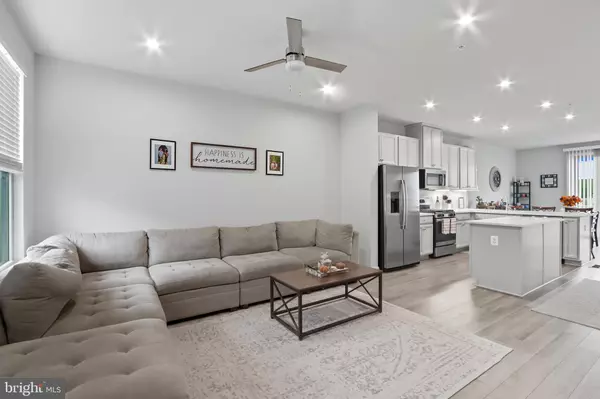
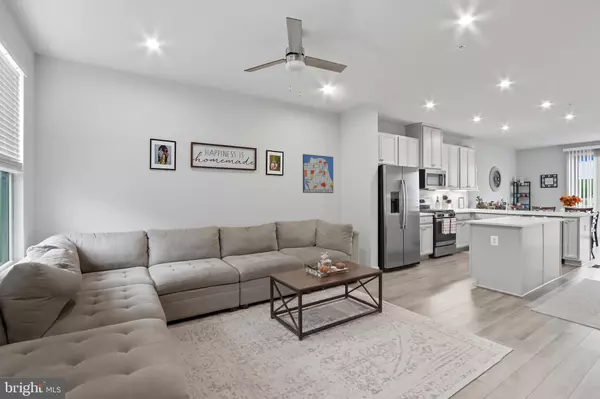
+ wall art [302,153,334,194]
